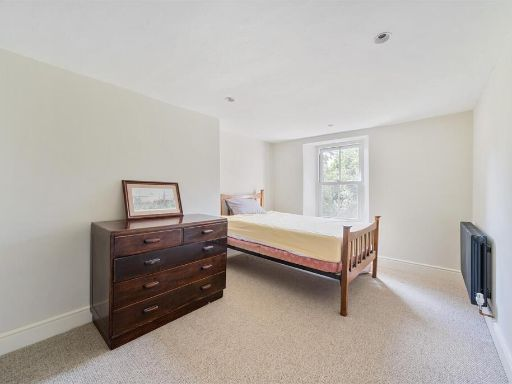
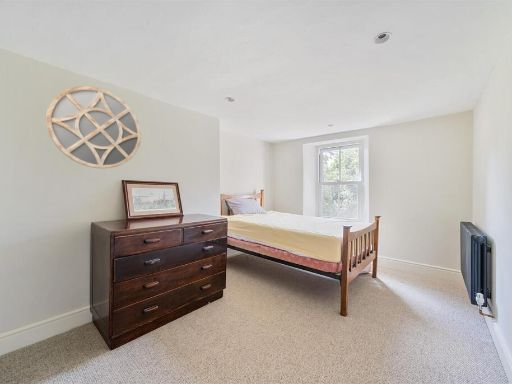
+ home mirror [45,85,142,169]
